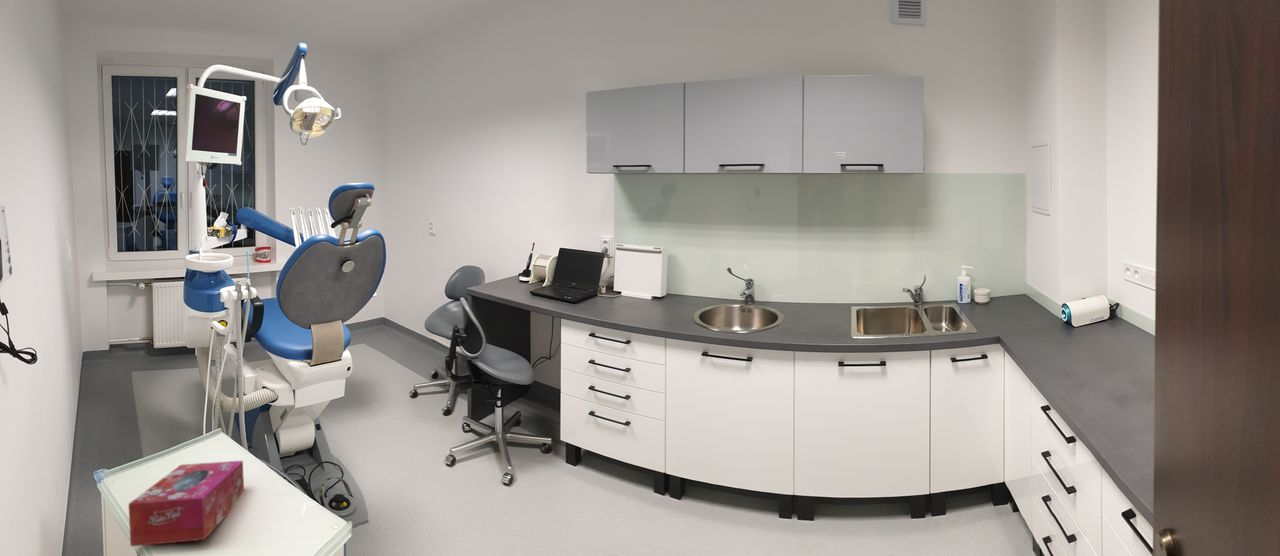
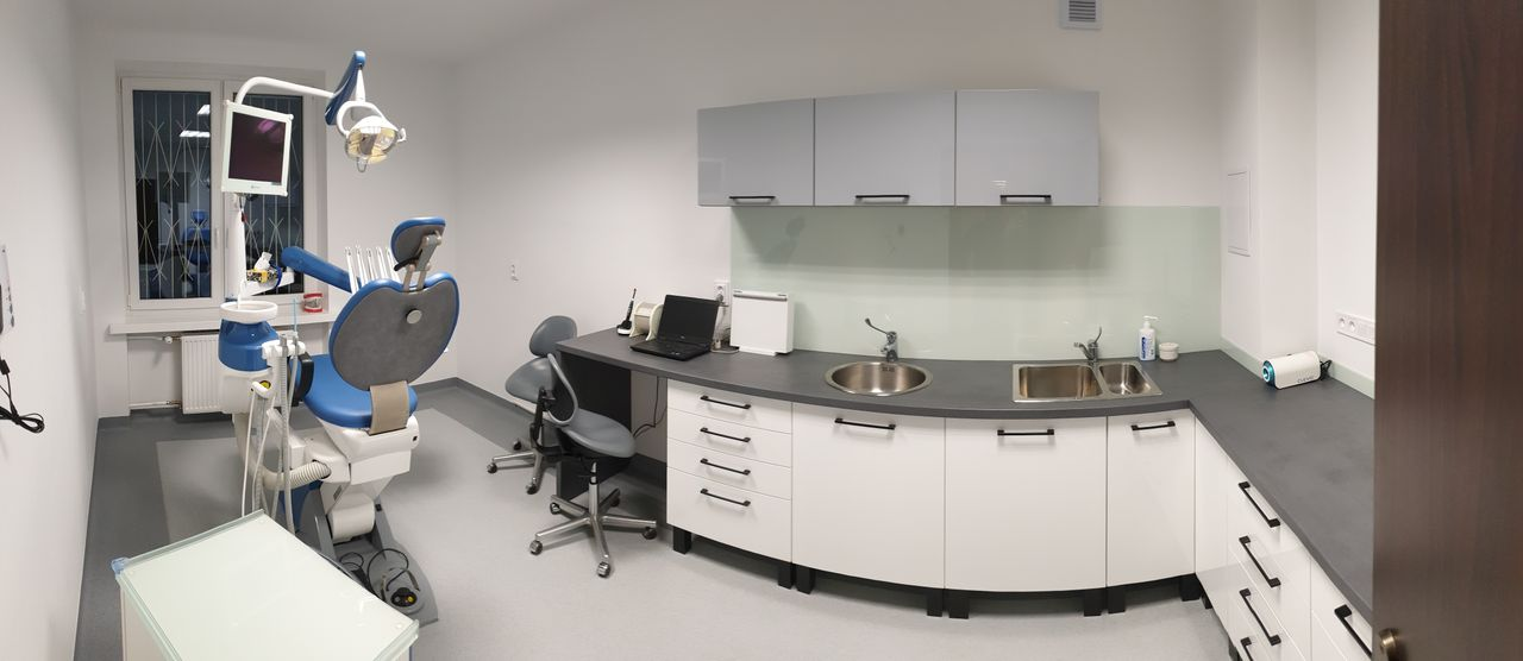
- tissue box [128,460,245,547]
